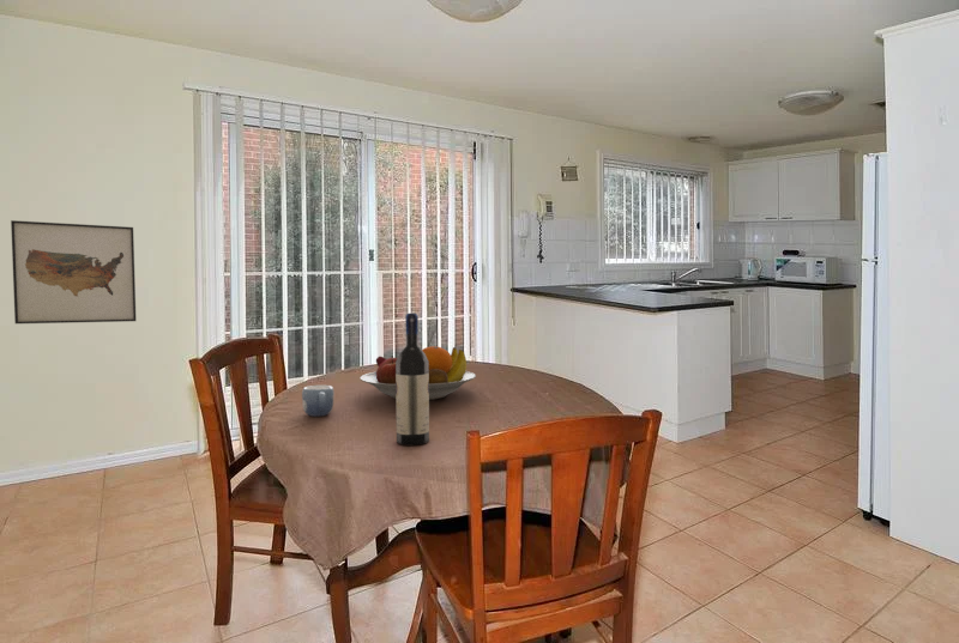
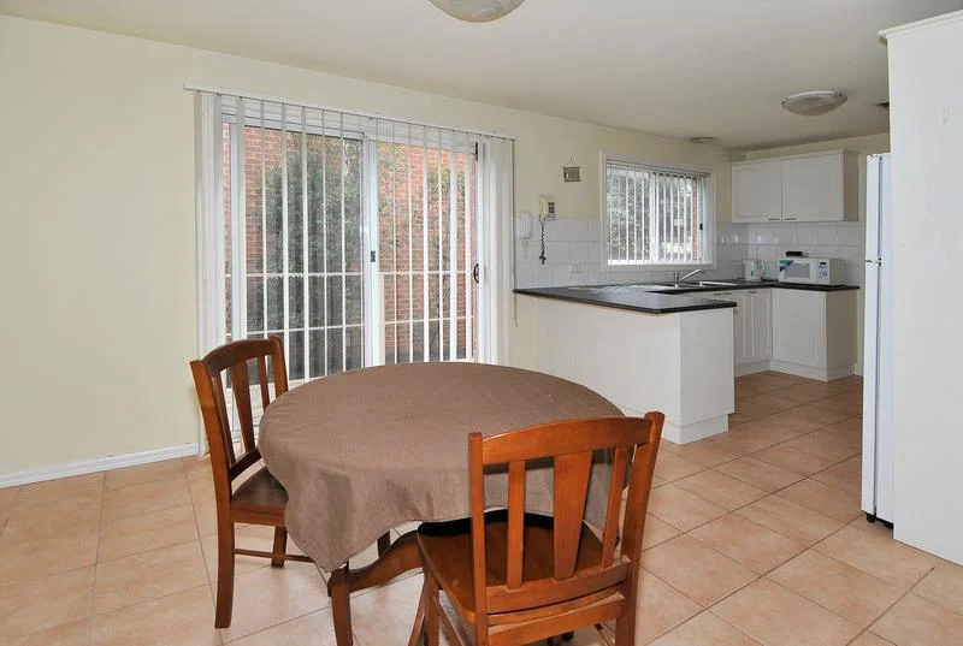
- wall art [10,219,137,324]
- wine bottle [394,313,430,447]
- mug [301,384,336,418]
- fruit bowl [360,345,477,401]
